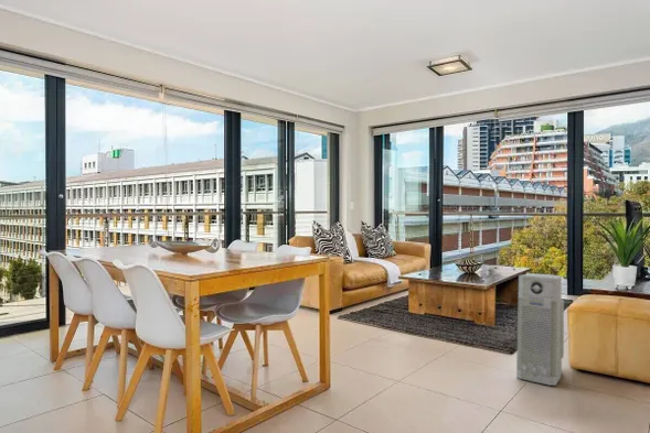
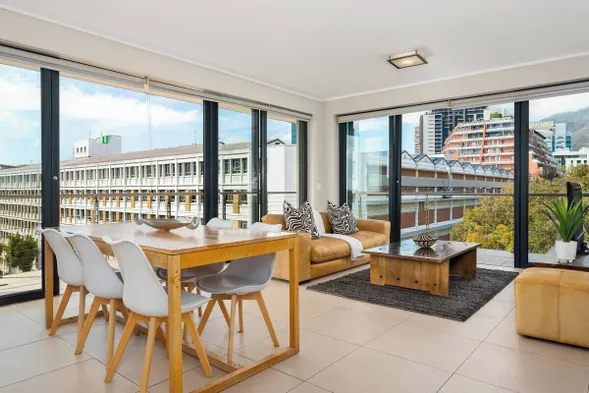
- air purifier [515,273,565,387]
